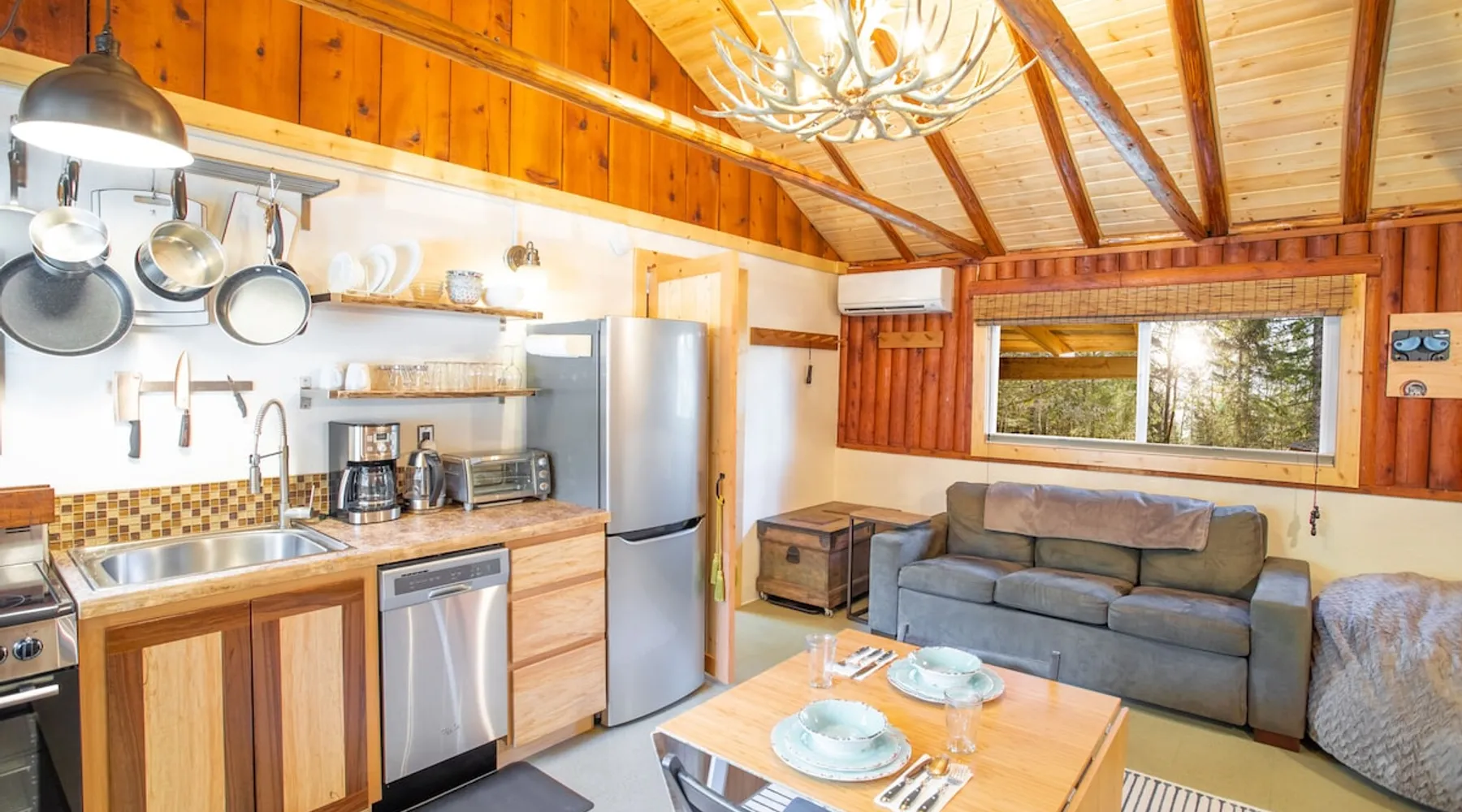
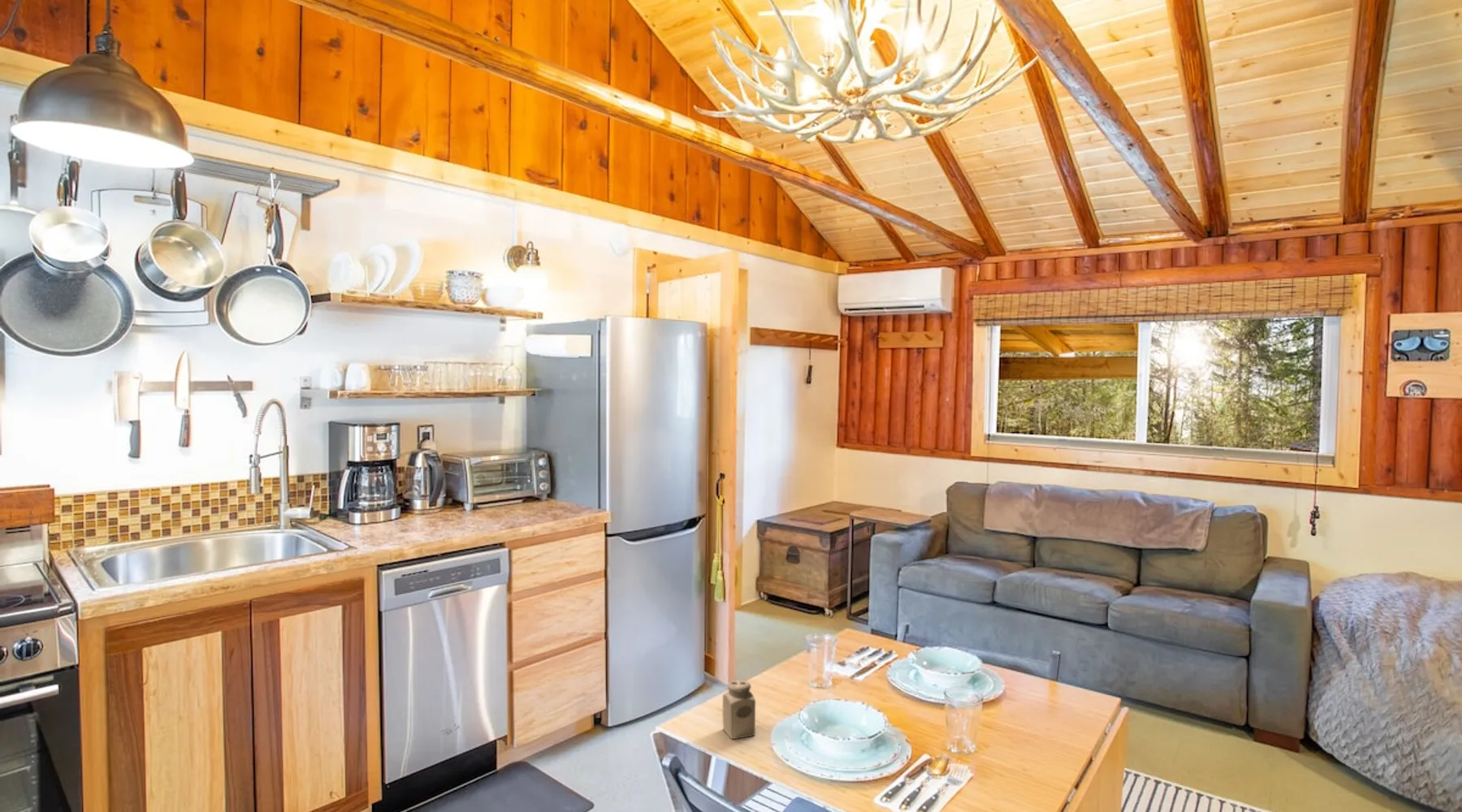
+ salt shaker [722,679,756,740]
